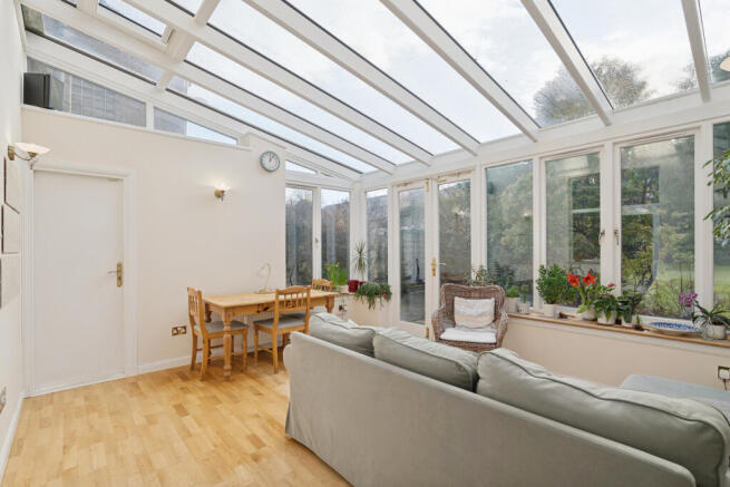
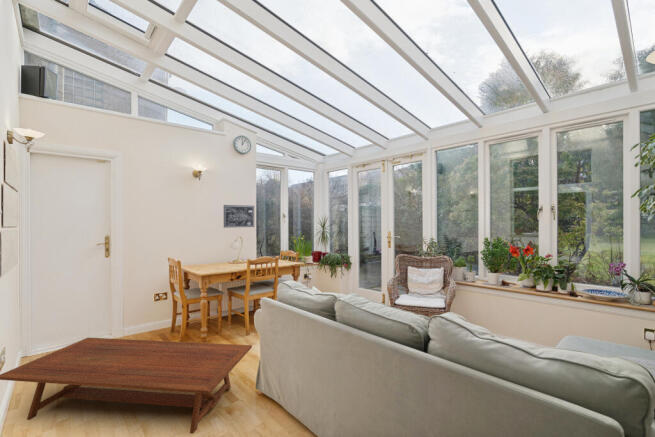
+ wall art [223,204,255,229]
+ coffee table [0,337,253,435]
